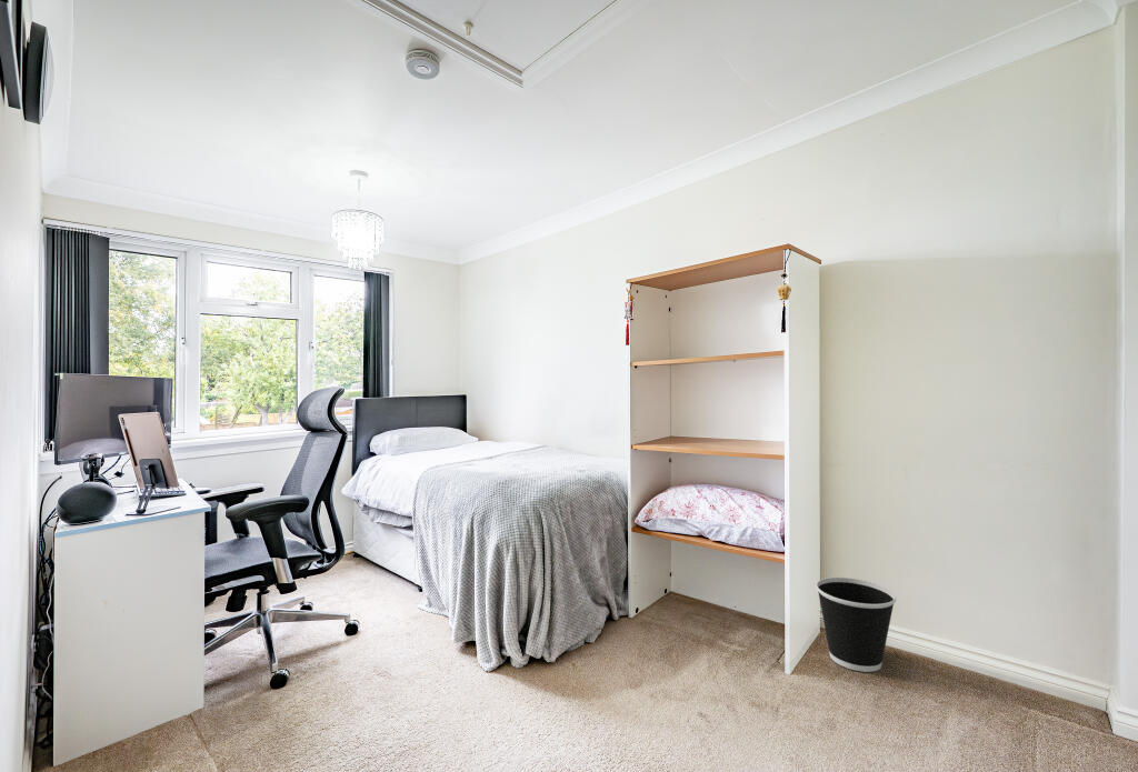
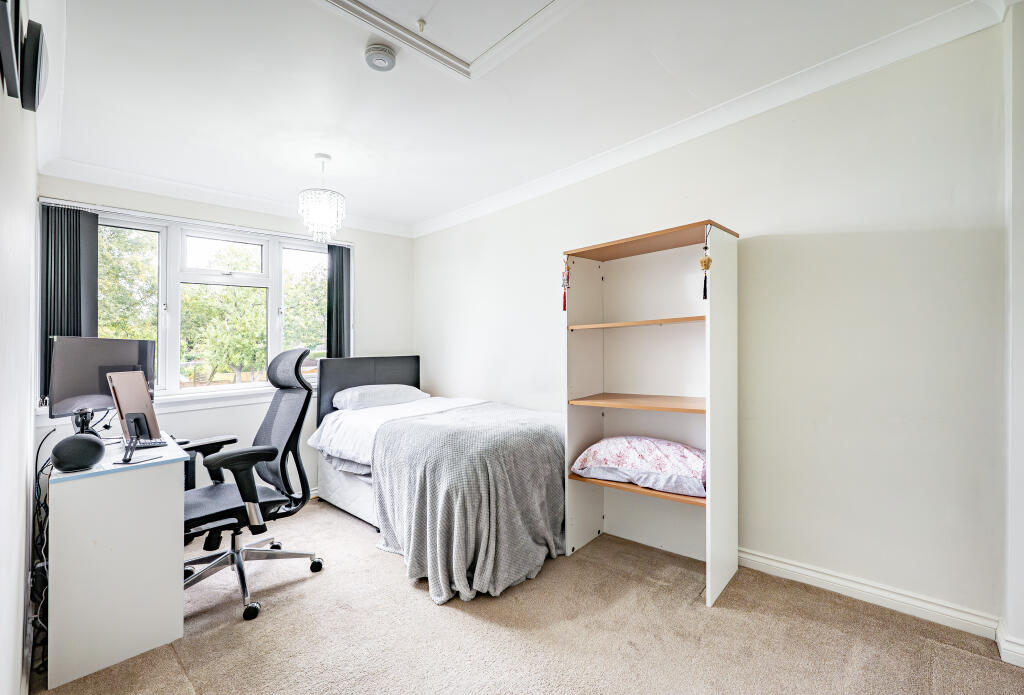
- wastebasket [815,577,897,673]
